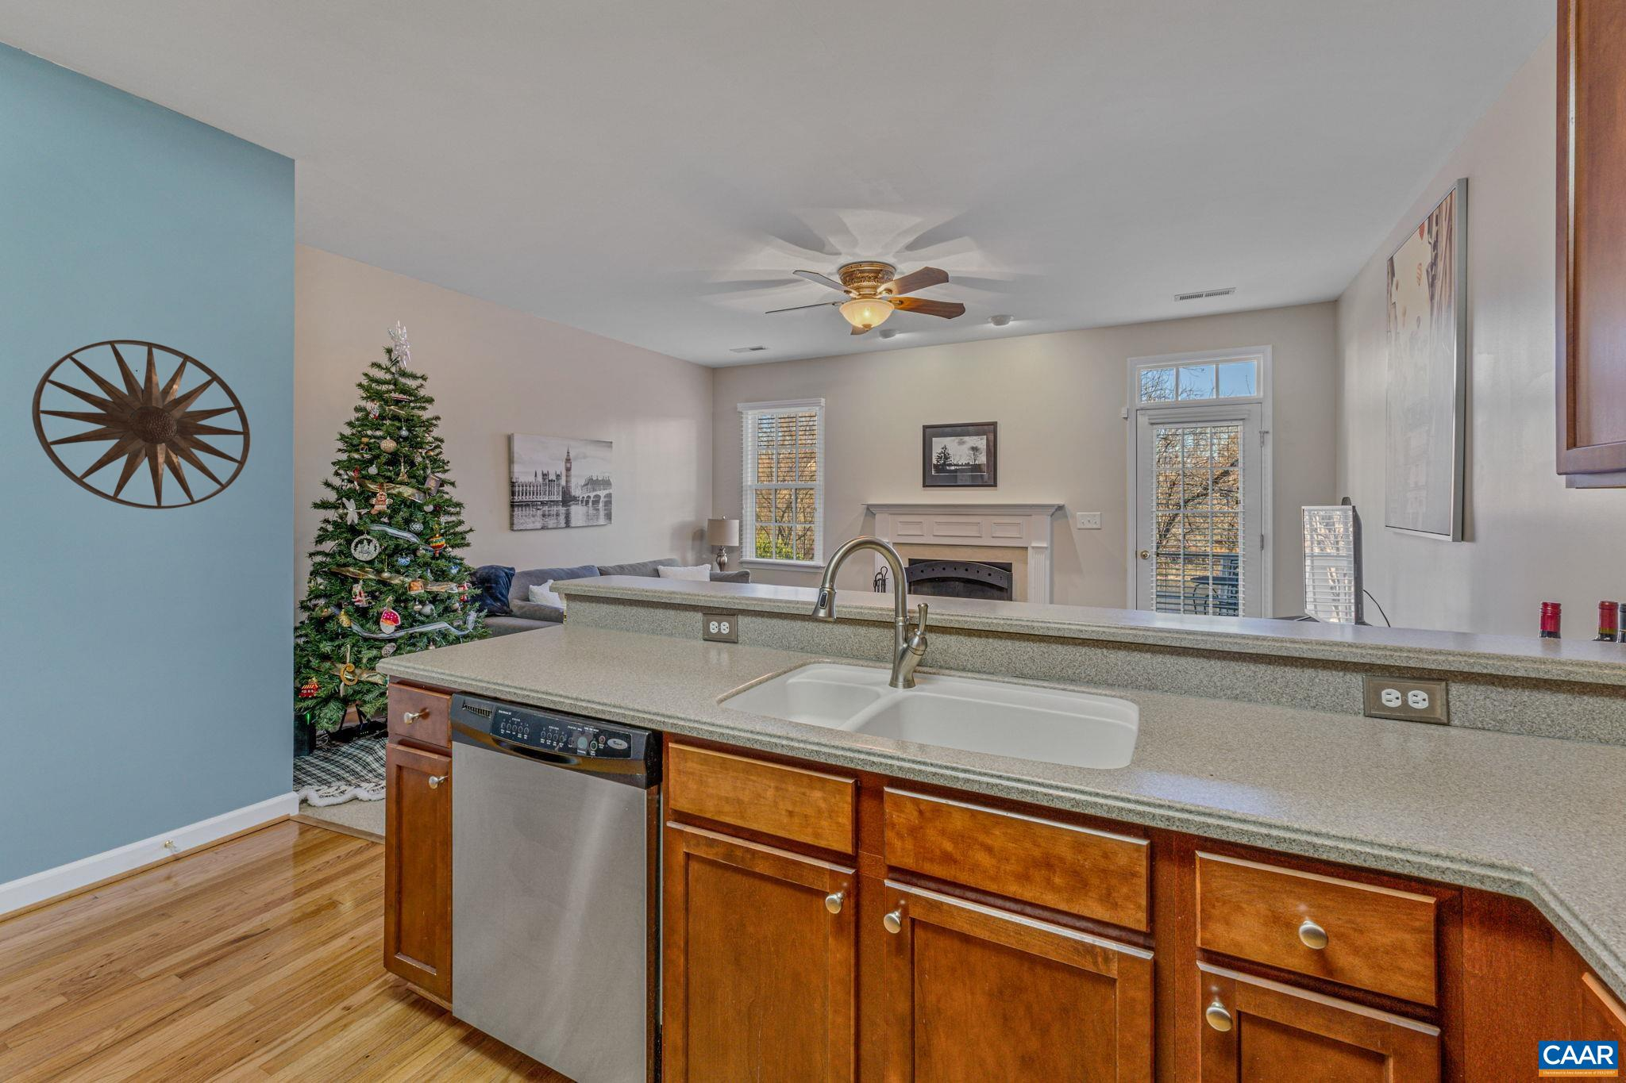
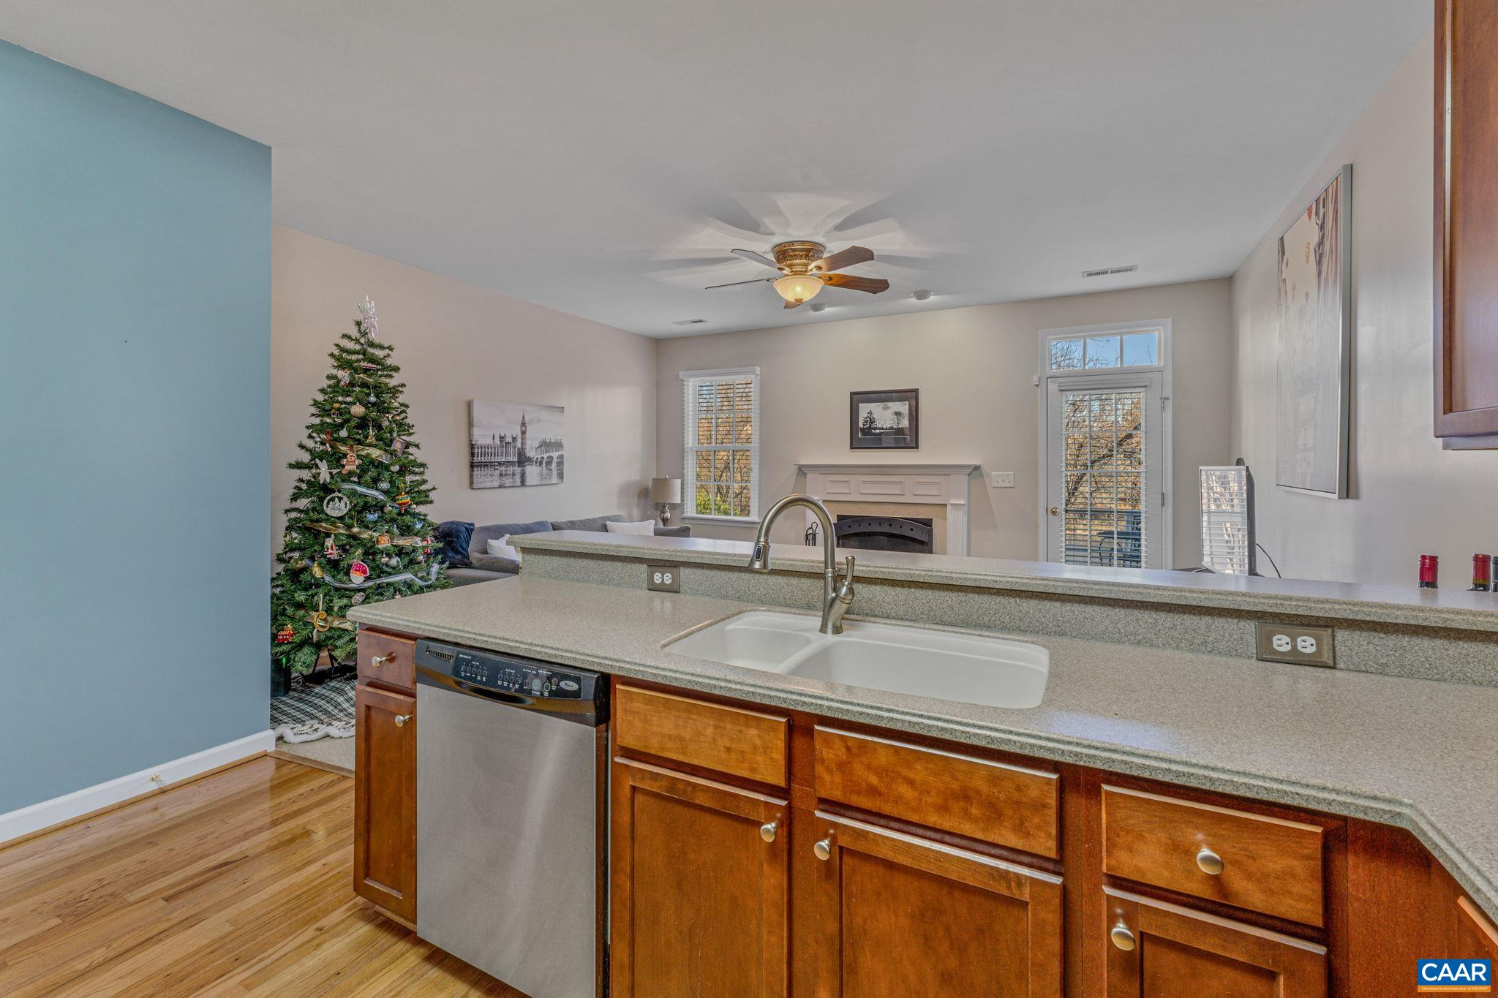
- wall art [31,338,251,510]
